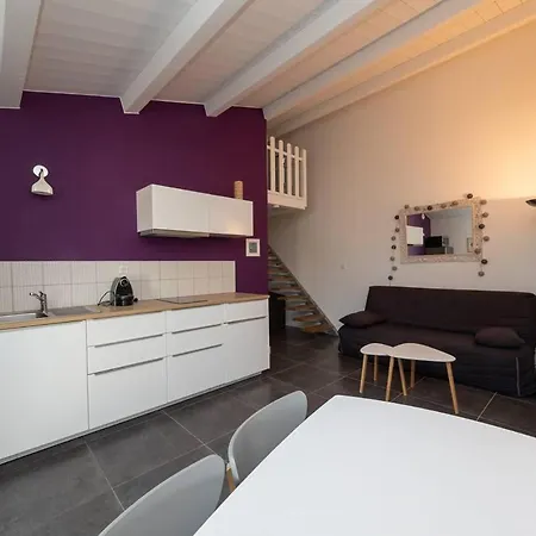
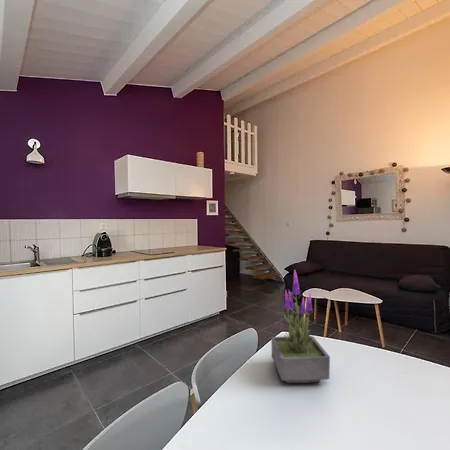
+ potted plant [270,269,331,384]
